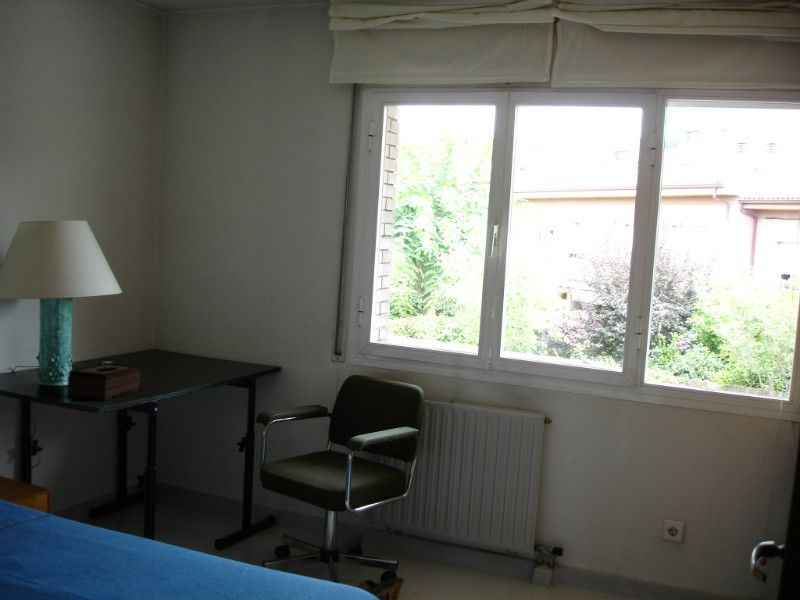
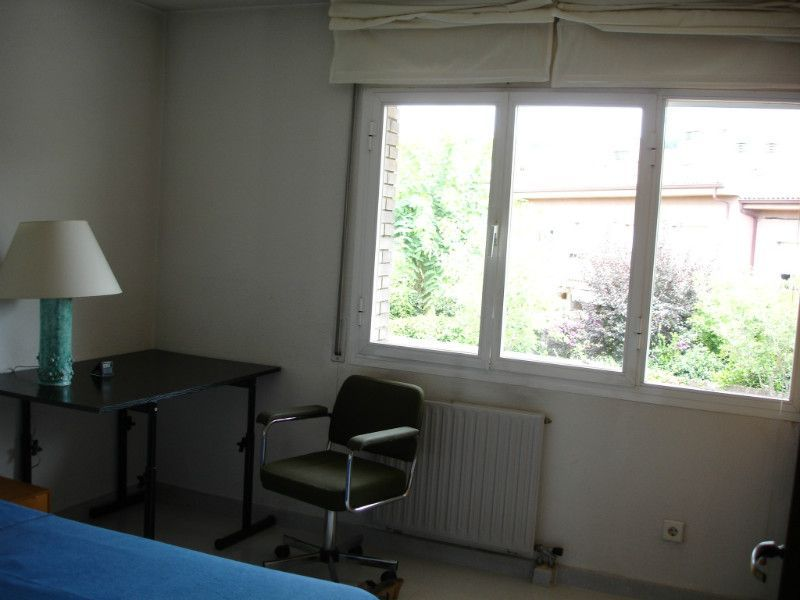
- tissue box [66,362,141,401]
